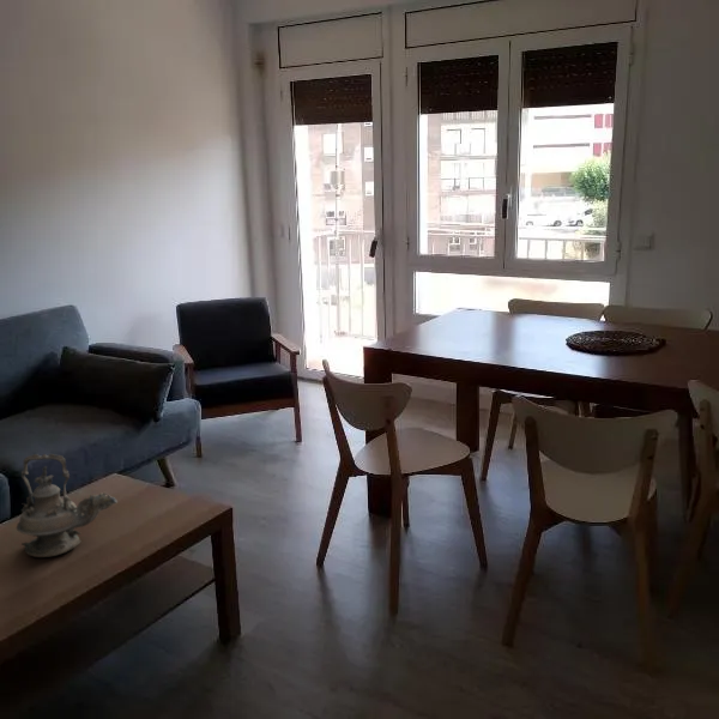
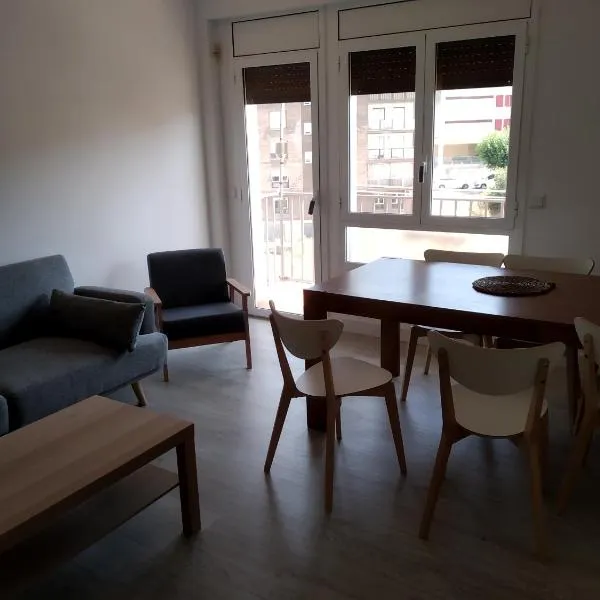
- teapot [16,453,119,558]
